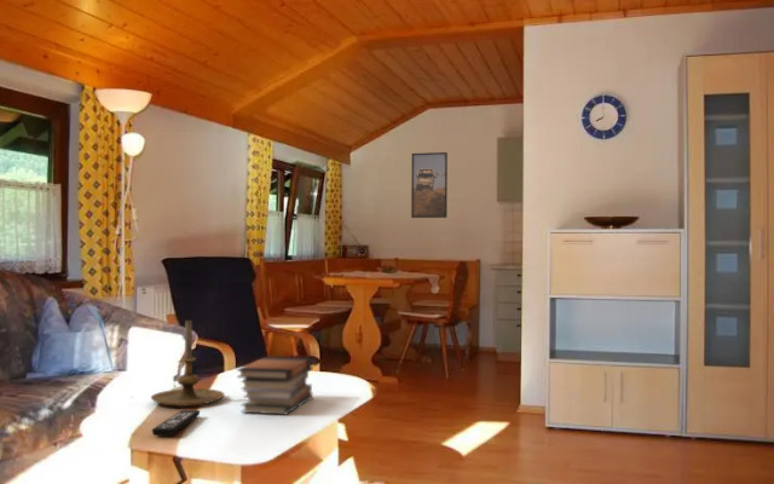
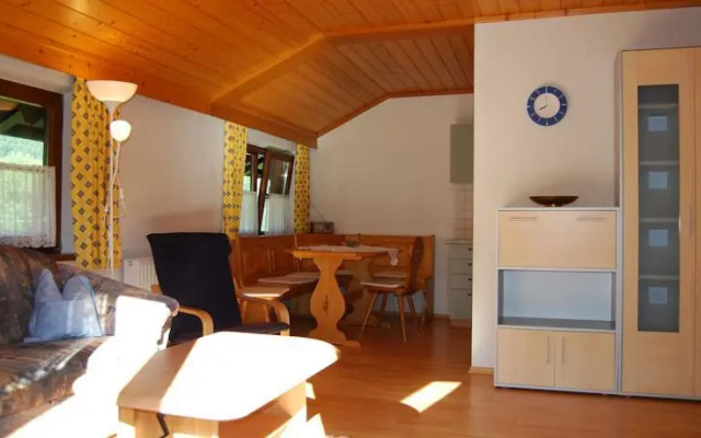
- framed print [410,151,449,219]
- remote control [151,409,201,438]
- candle holder [150,319,226,408]
- book stack [236,356,314,416]
